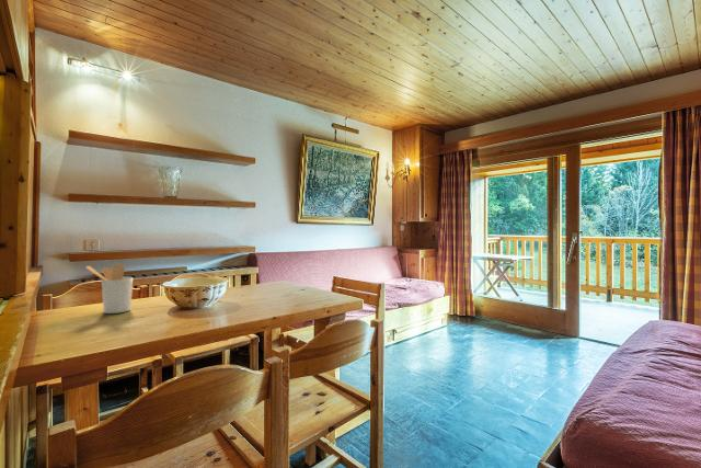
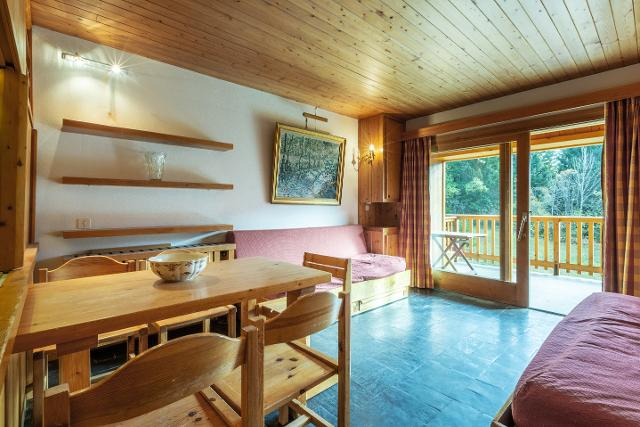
- utensil holder [84,263,134,315]
